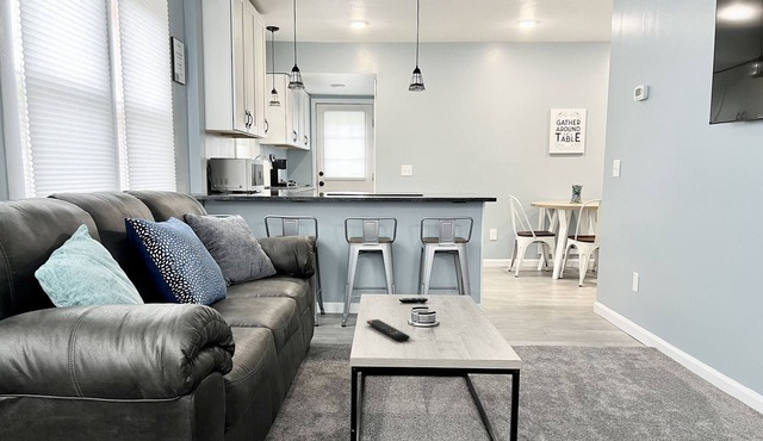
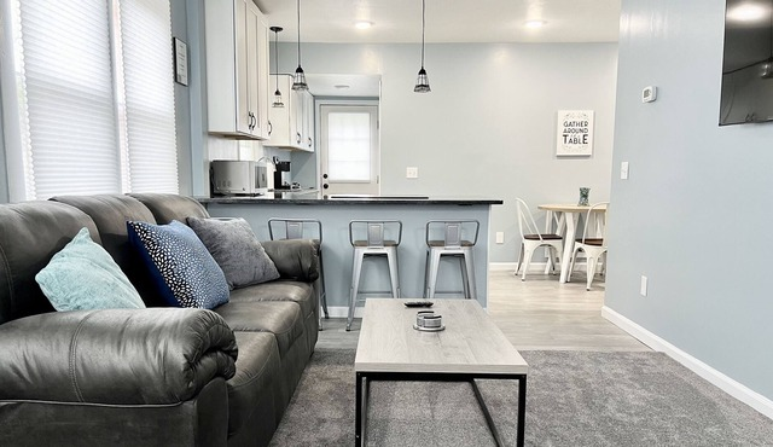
- remote control [366,318,411,342]
